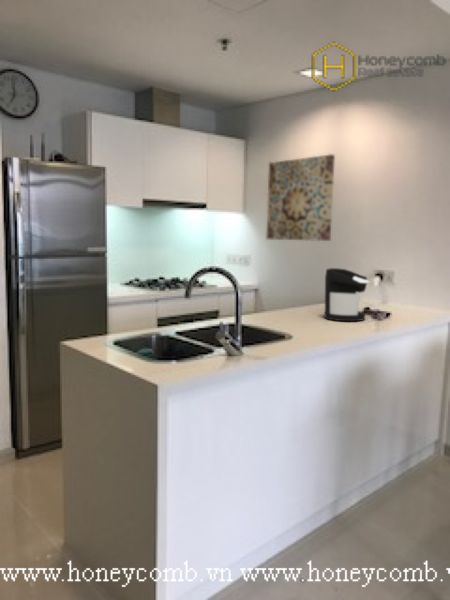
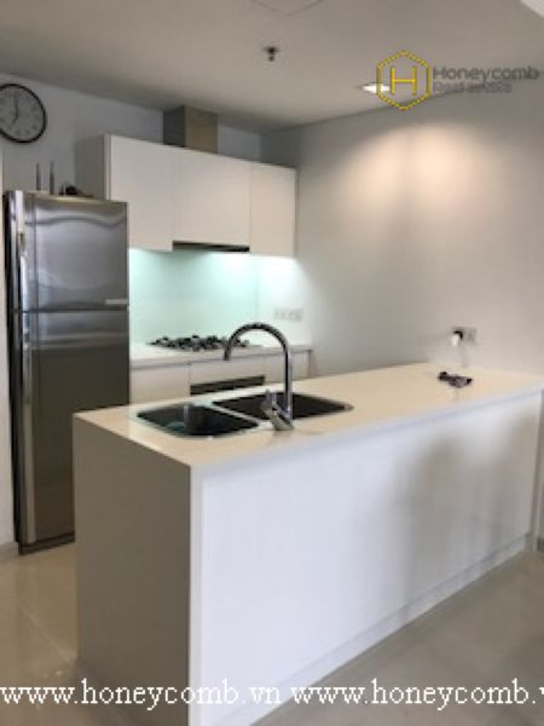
- coffee maker [323,267,370,322]
- wall art [265,153,336,242]
